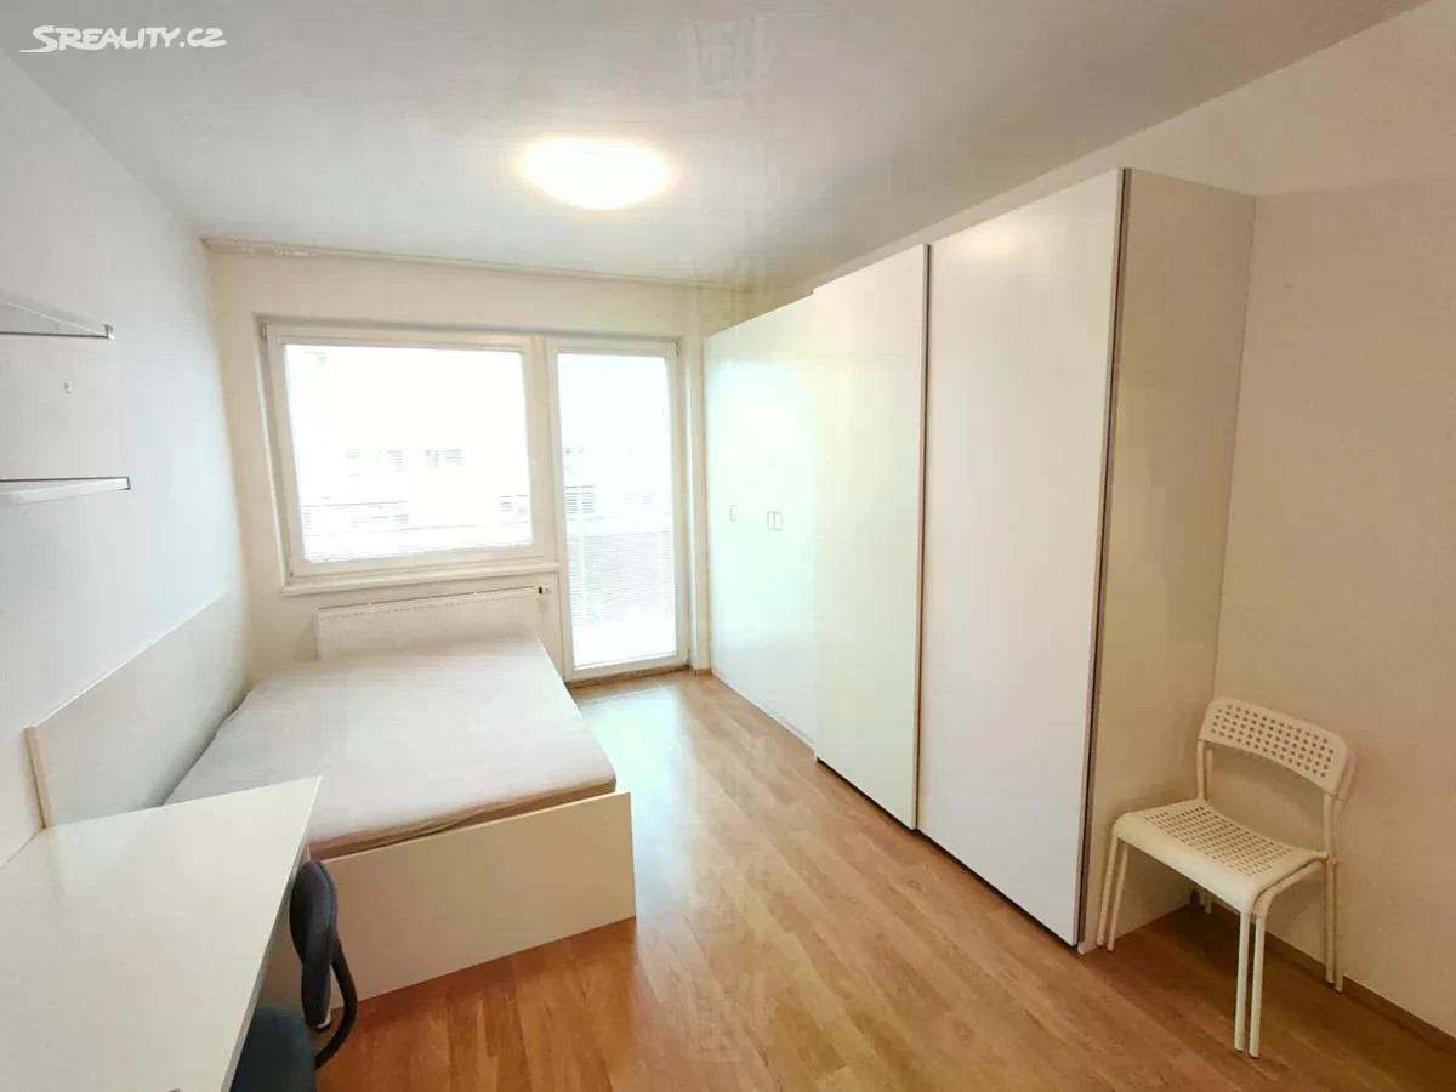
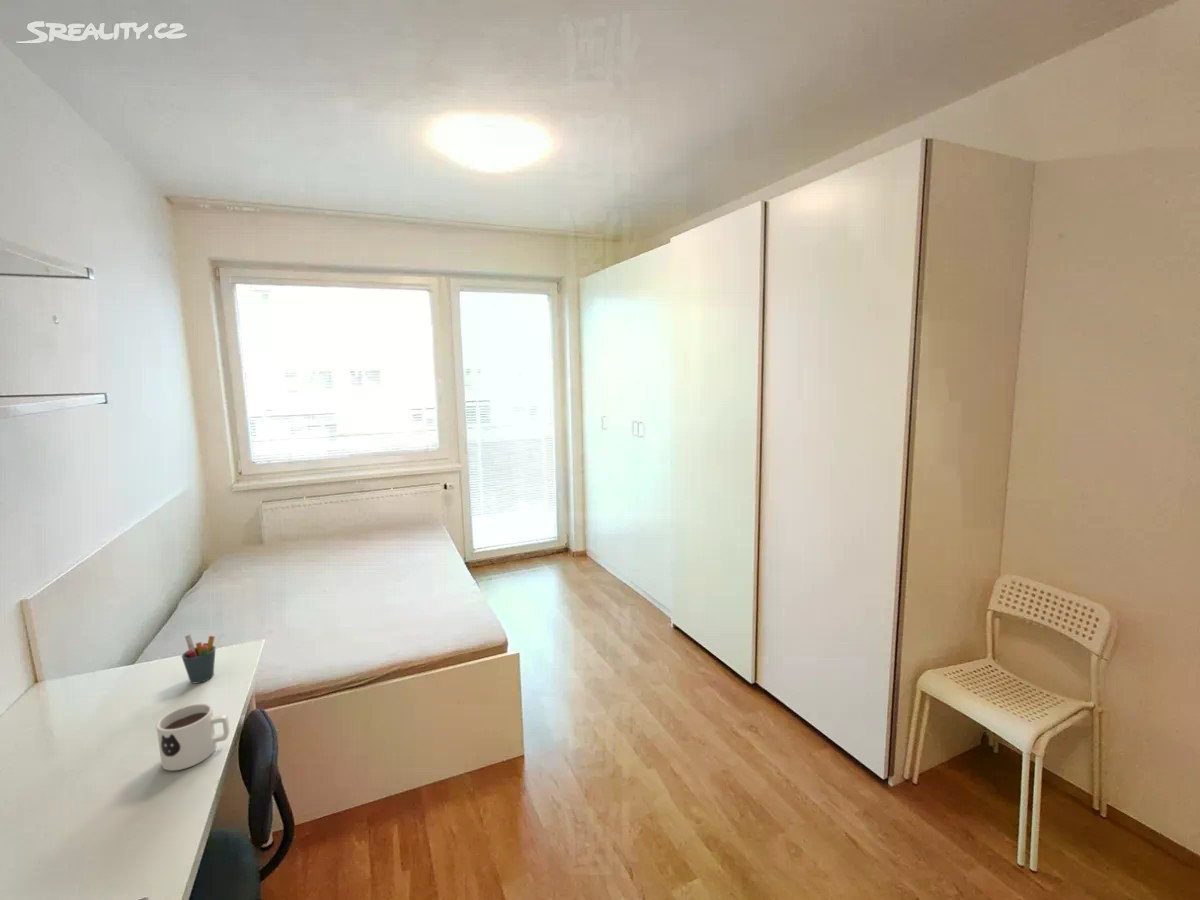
+ mug [156,702,230,772]
+ pen holder [181,633,217,684]
